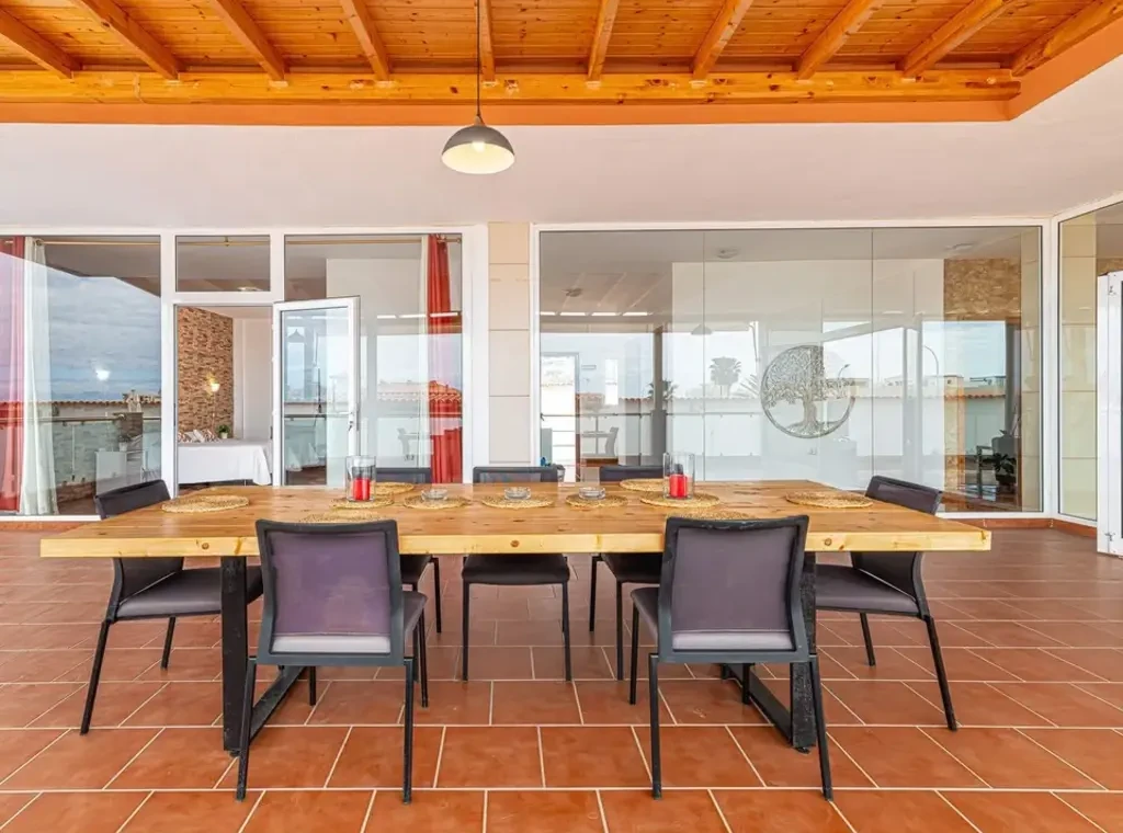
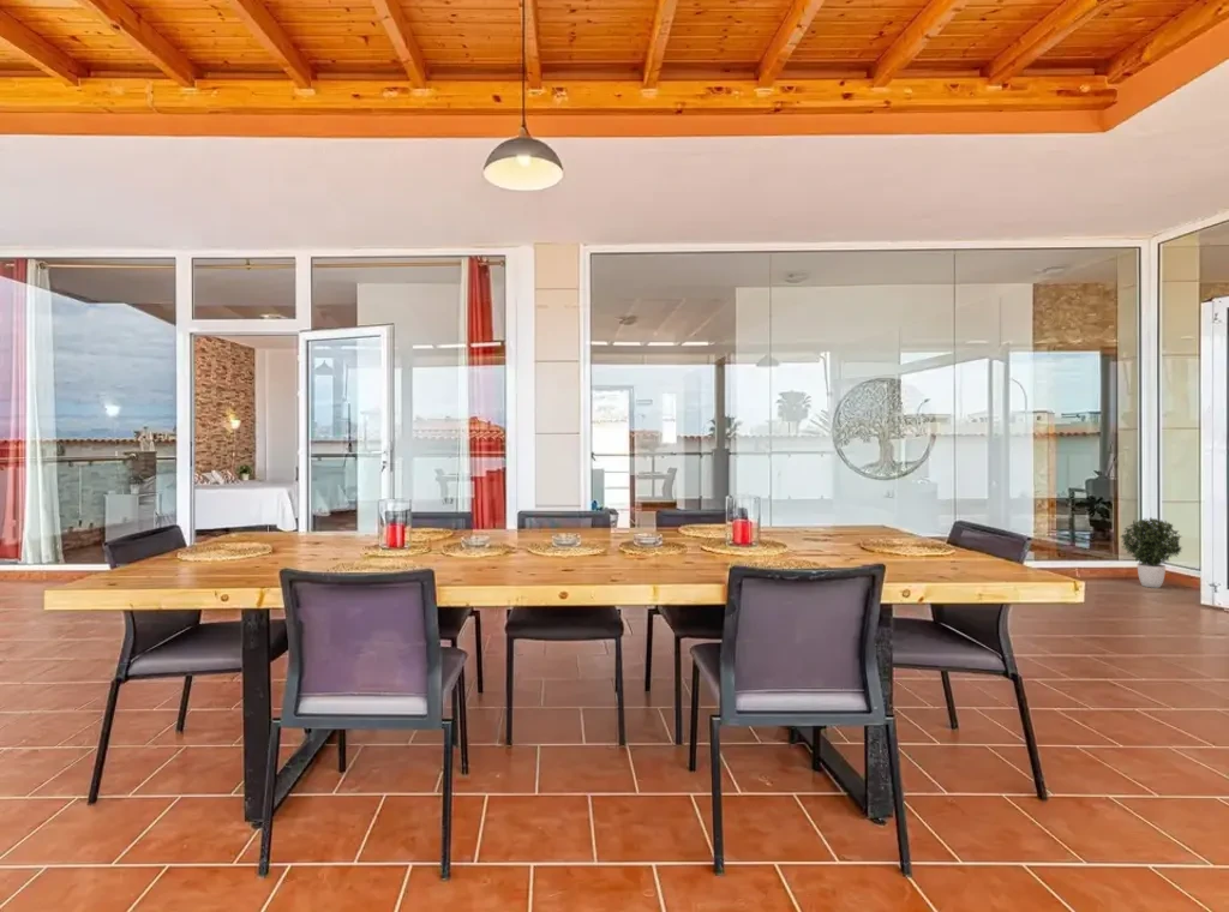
+ potted plant [1120,516,1183,589]
